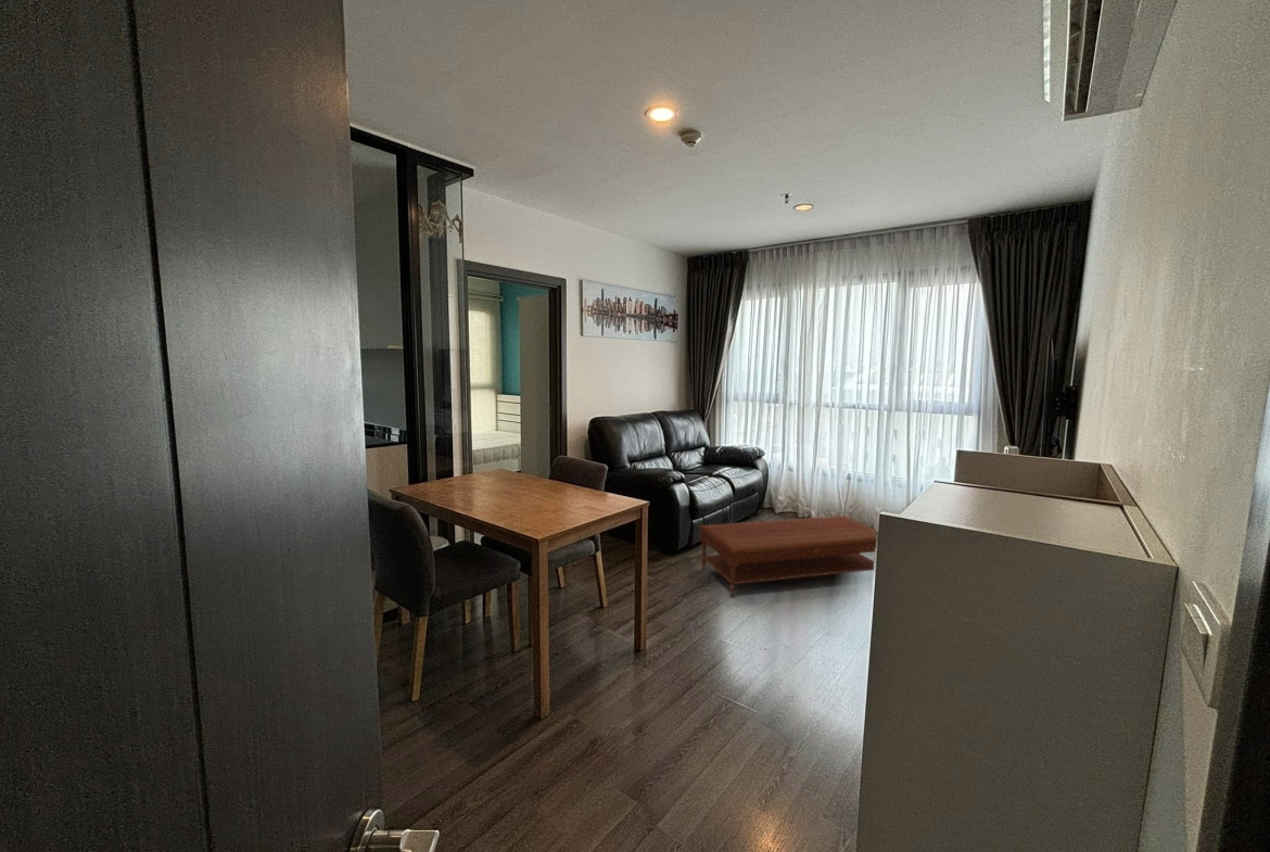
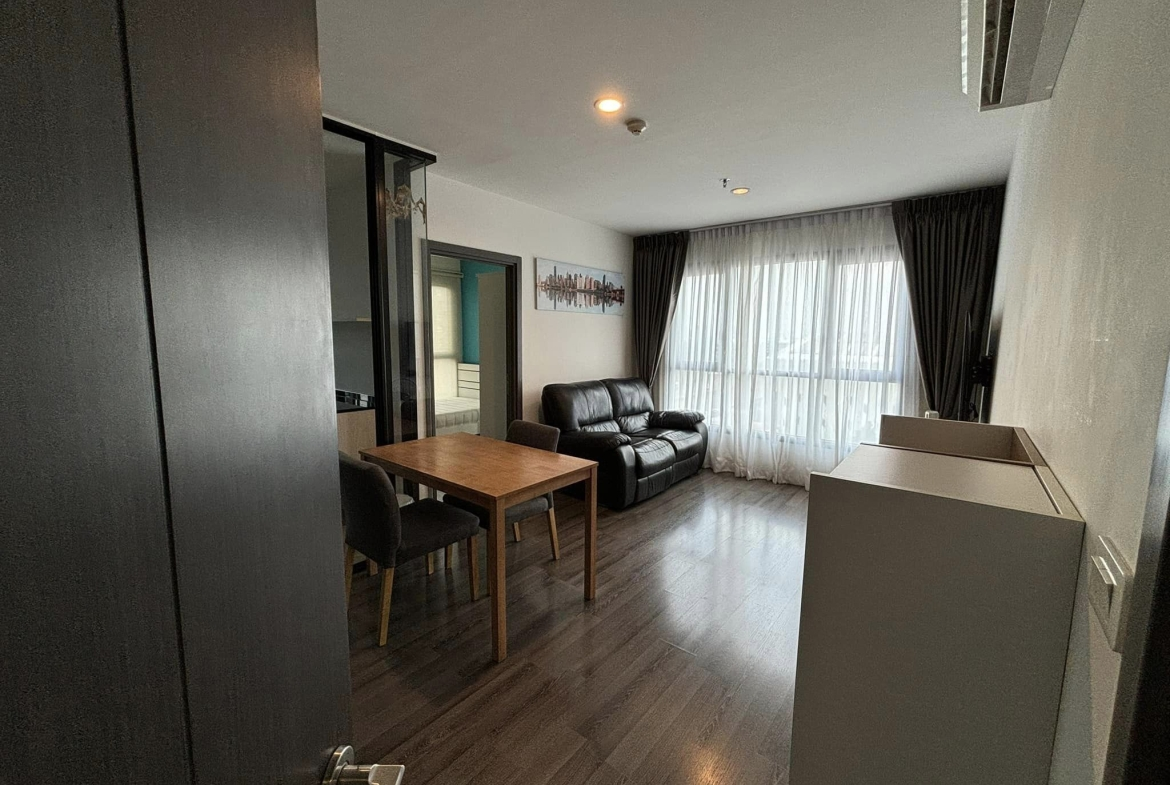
- coffee table [697,514,877,599]
